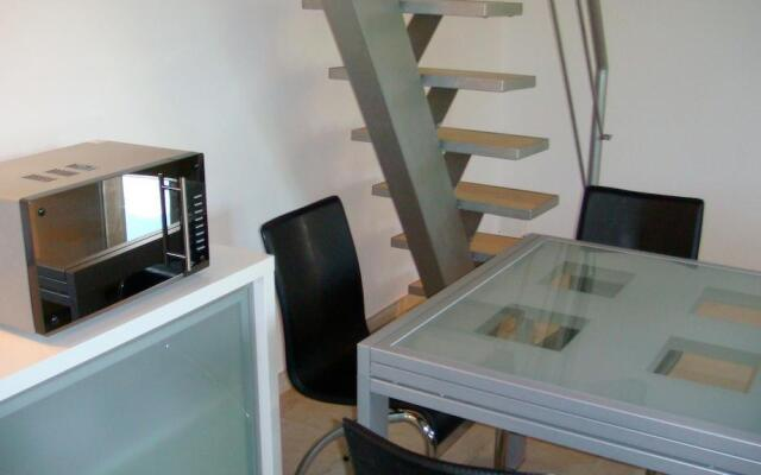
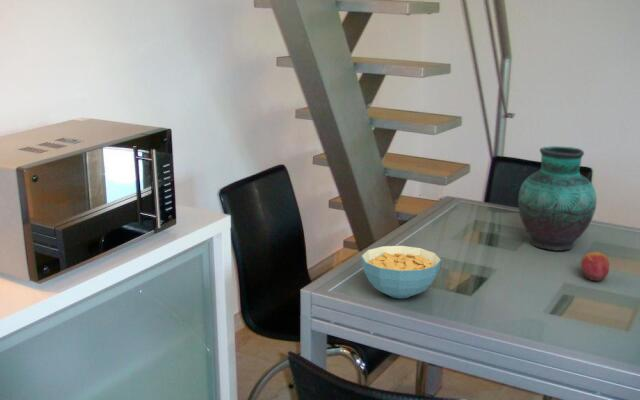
+ cereal bowl [360,245,442,300]
+ vase [517,145,598,252]
+ fruit [580,251,610,282]
